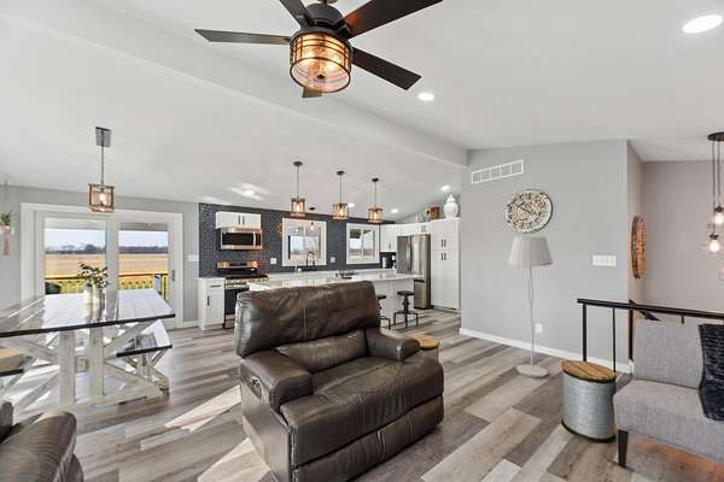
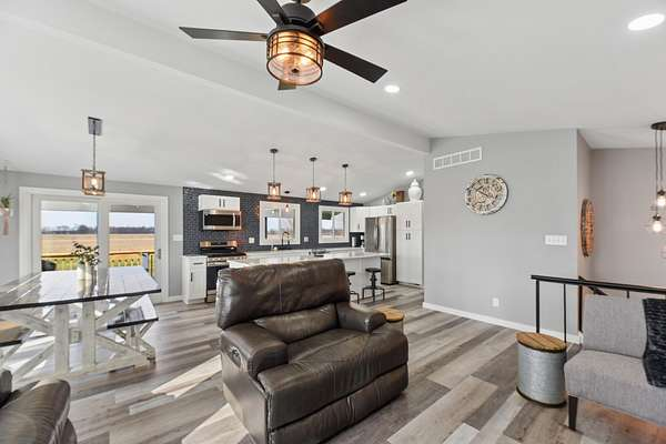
- floor lamp [507,236,554,378]
